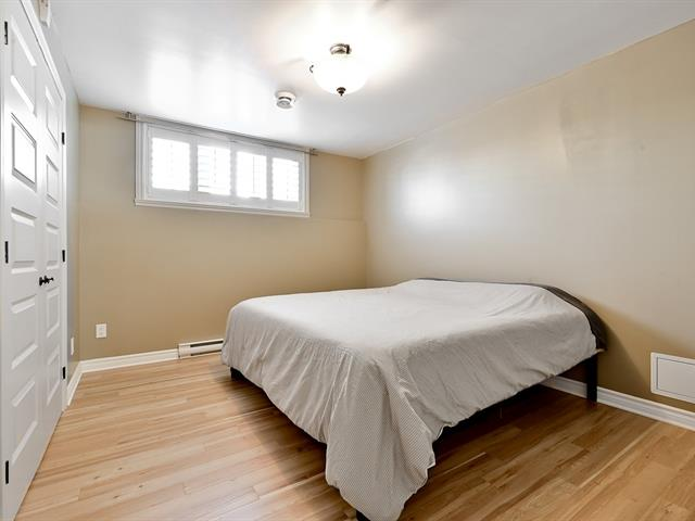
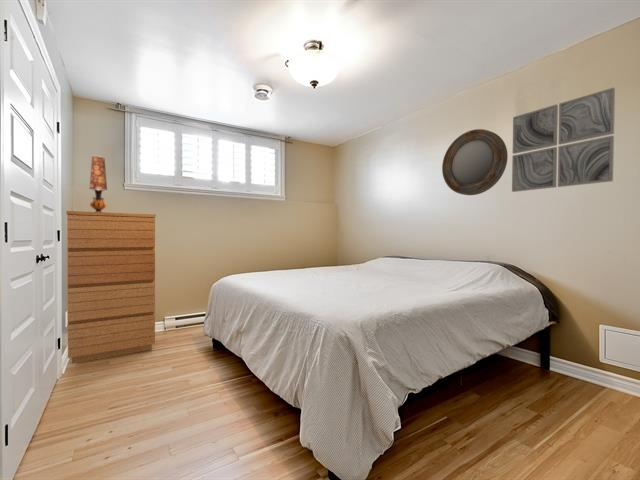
+ home mirror [441,128,509,196]
+ wall art [511,87,616,193]
+ table lamp [88,155,108,212]
+ dresser [65,210,157,364]
